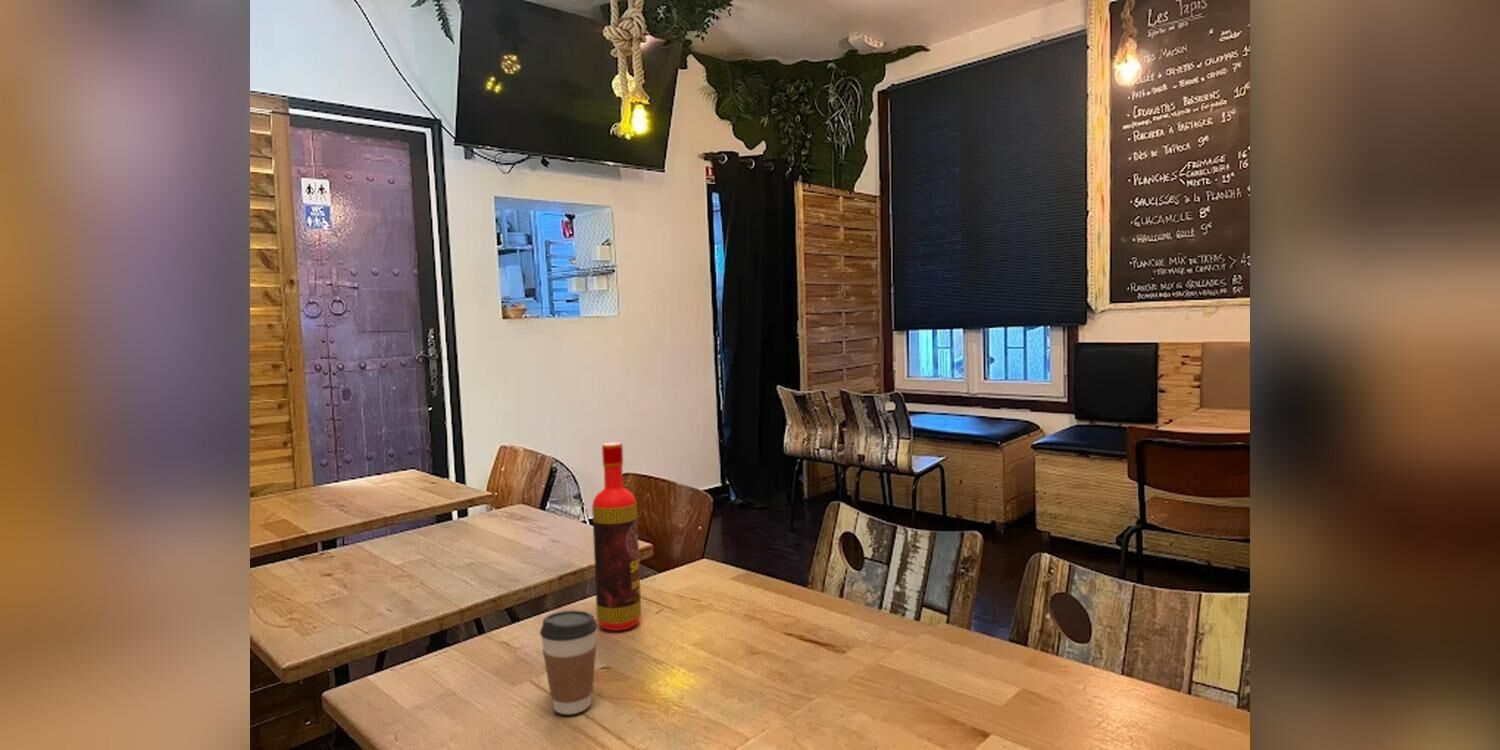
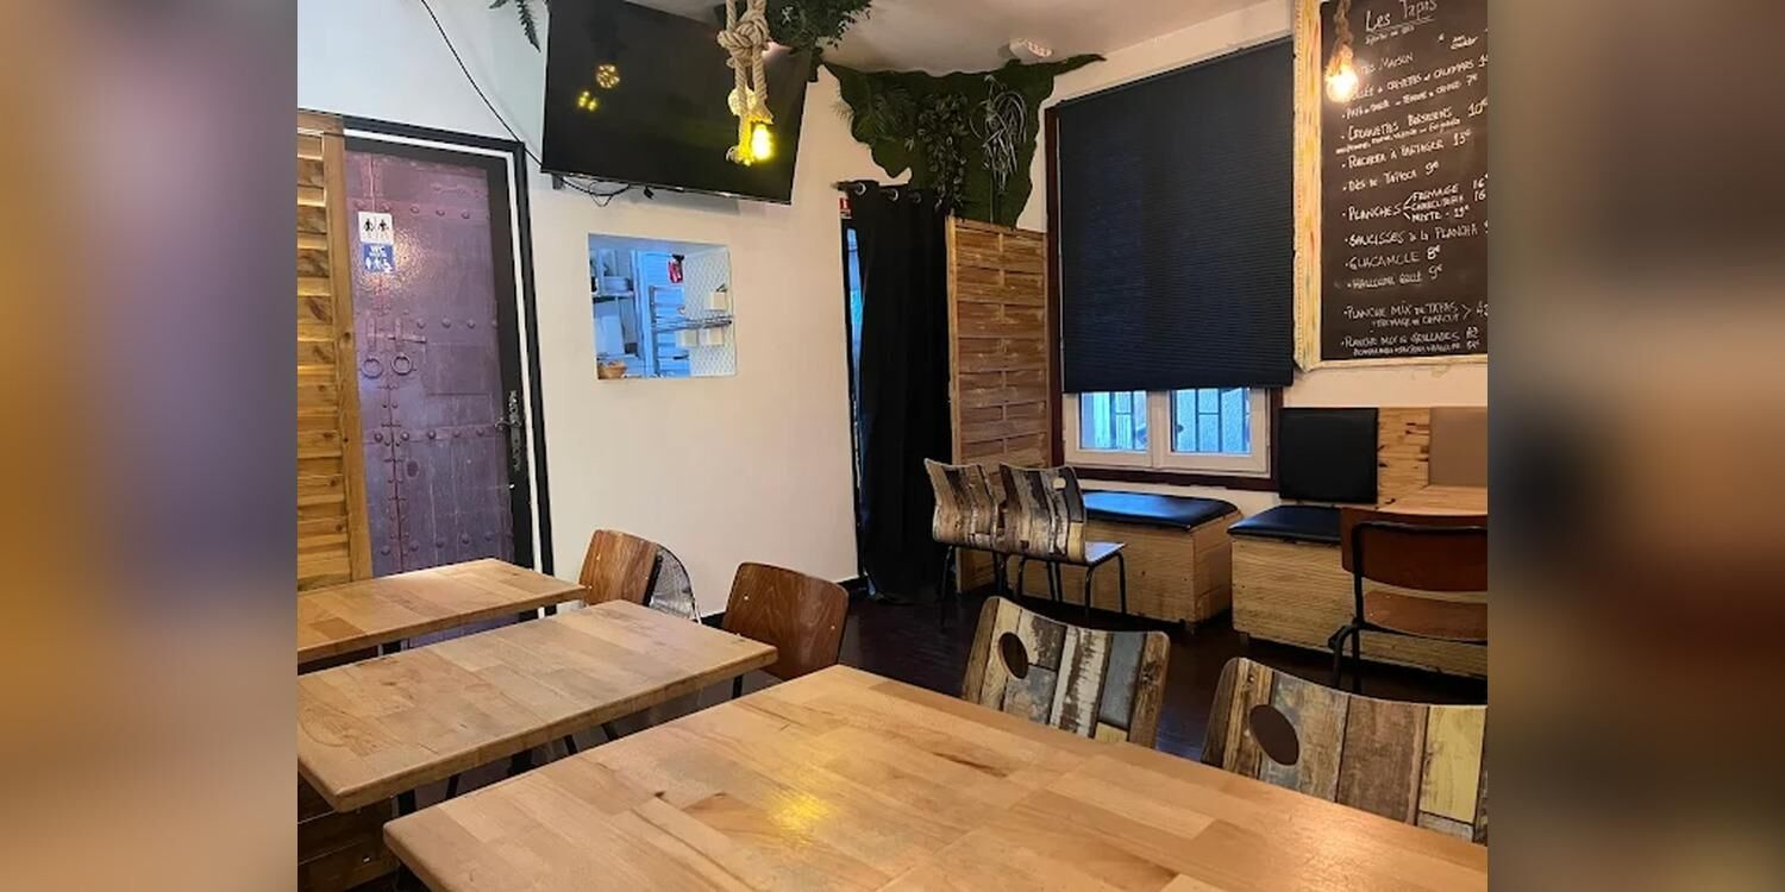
- coffee cup [539,609,599,715]
- bottle [591,441,642,632]
